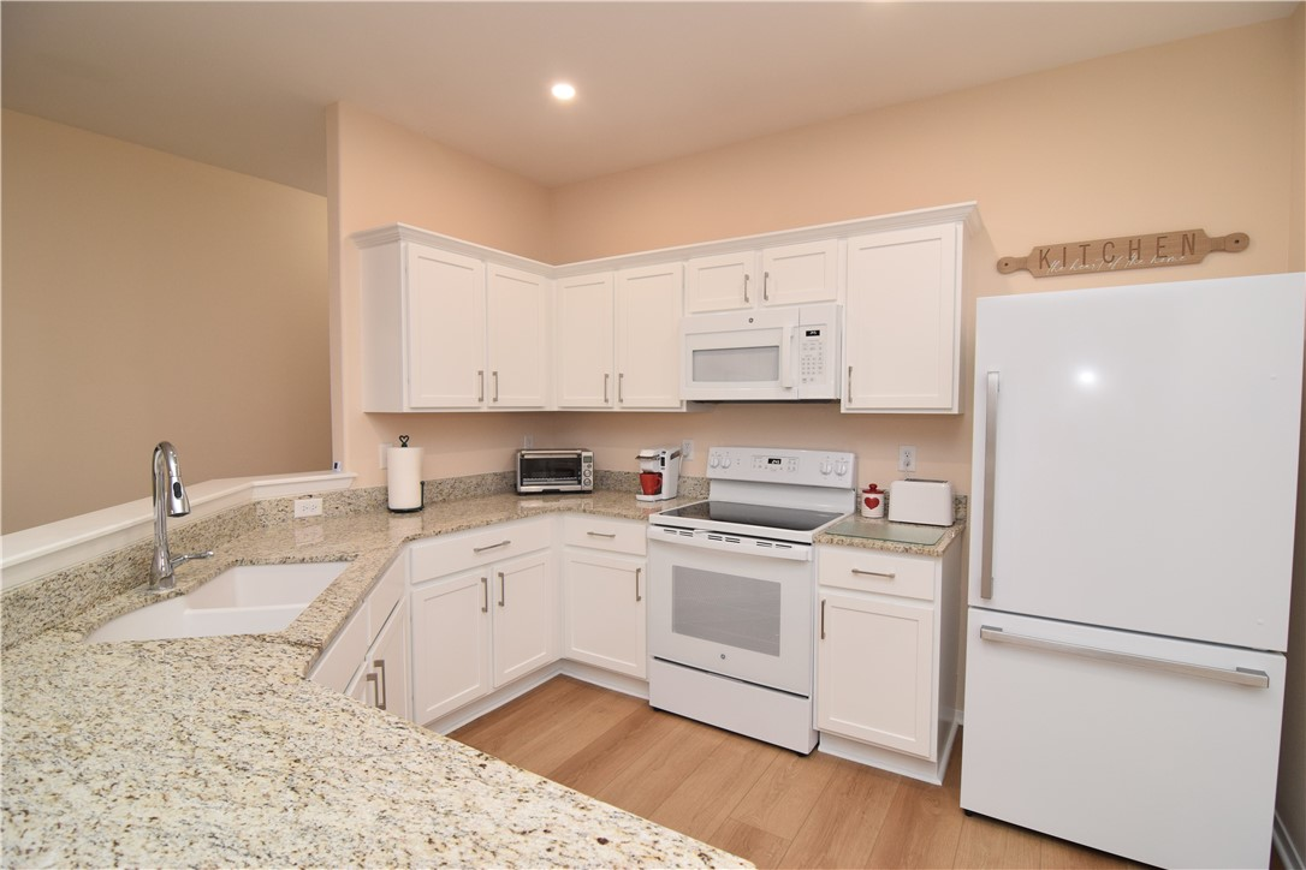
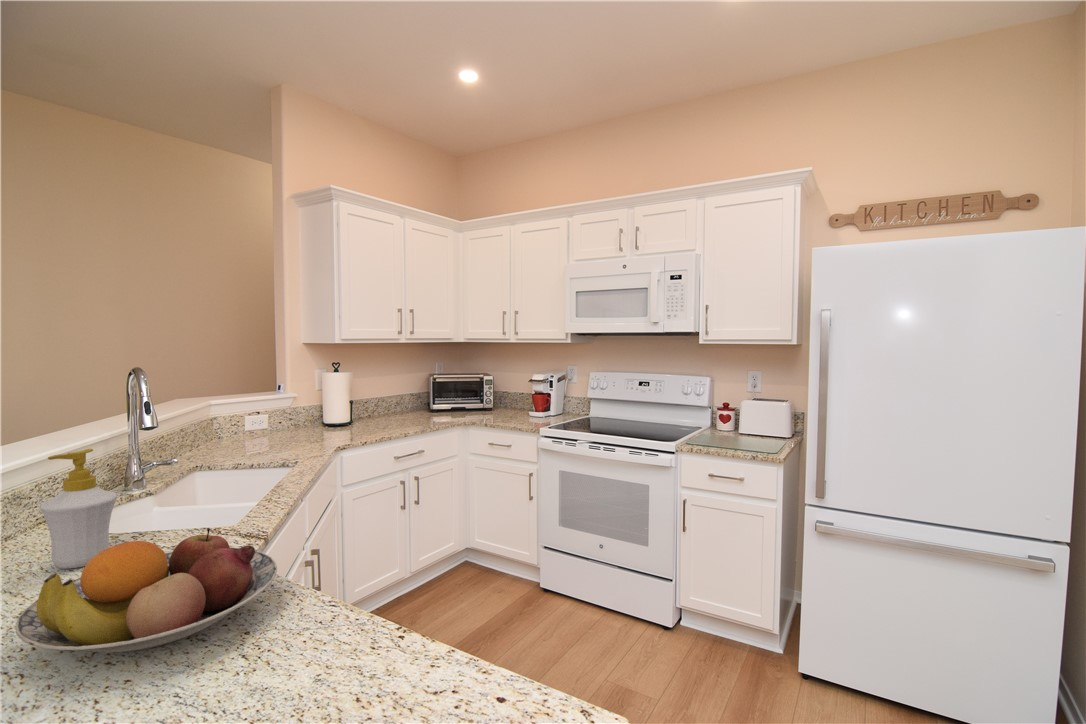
+ soap bottle [39,448,118,570]
+ fruit bowl [14,527,278,653]
